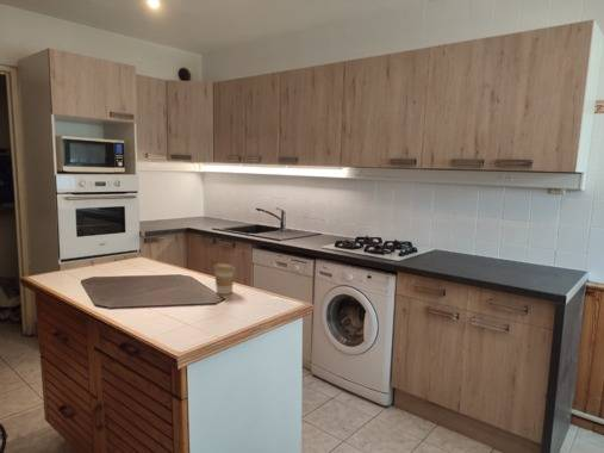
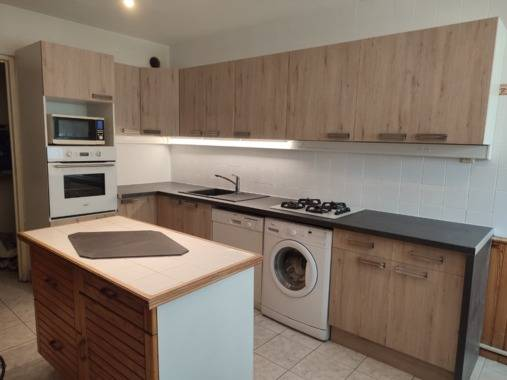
- coffee cup [213,262,236,296]
